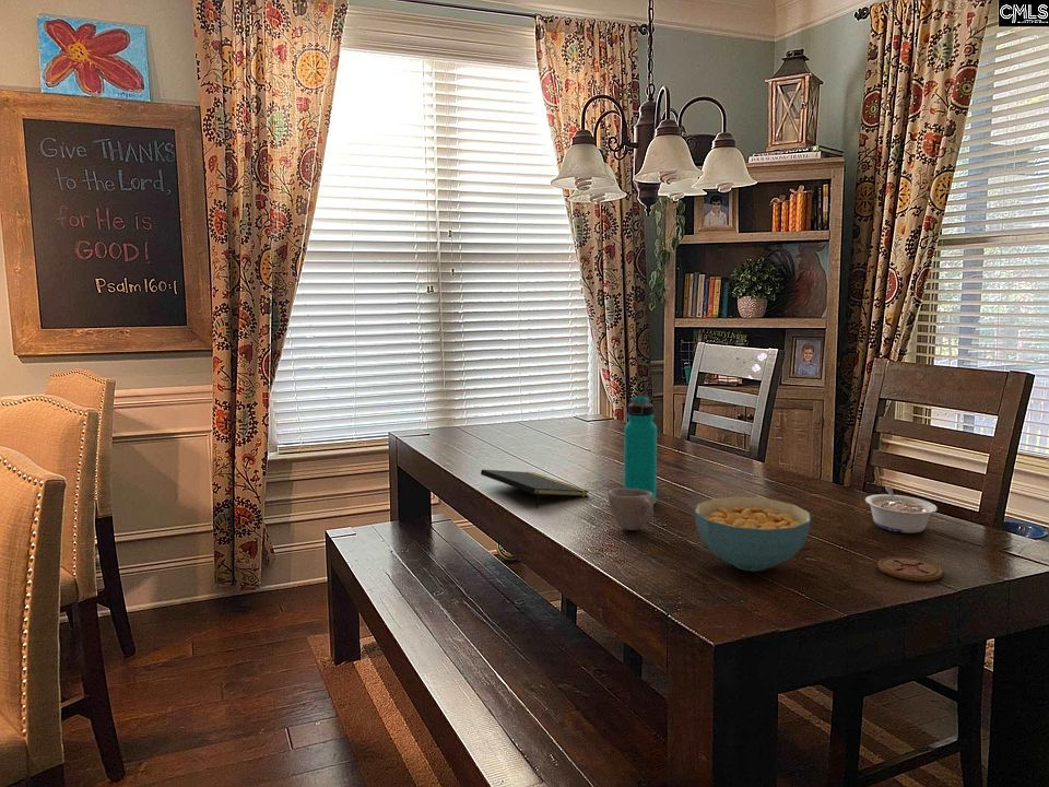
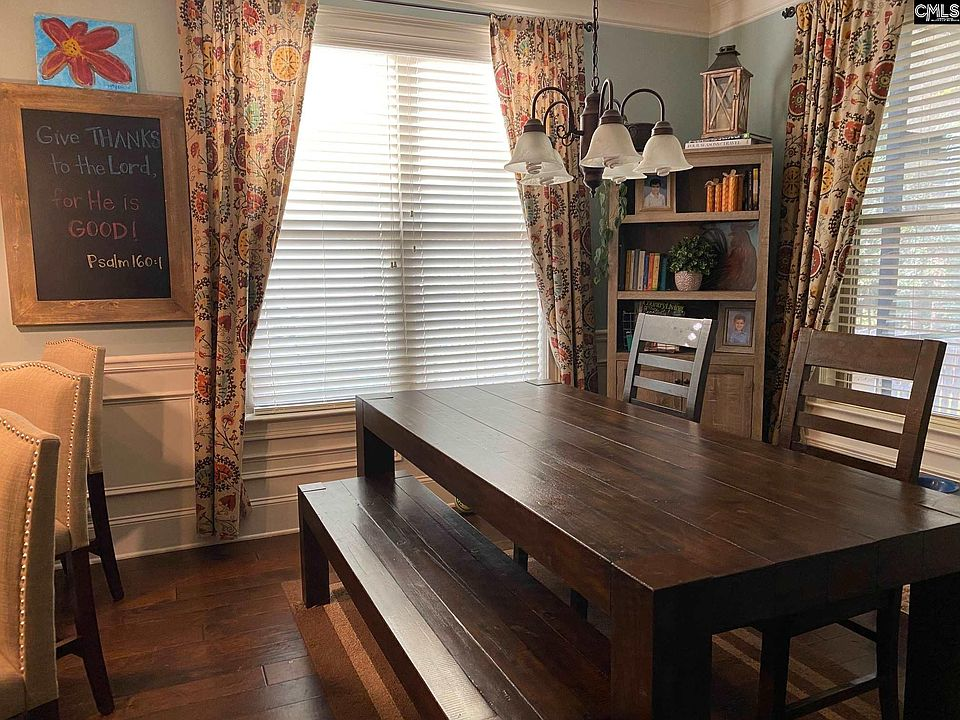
- coaster [876,556,944,583]
- water bottle [623,395,658,505]
- cereal bowl [694,496,812,573]
- legume [864,485,938,535]
- notepad [480,469,590,509]
- cup [606,486,655,531]
